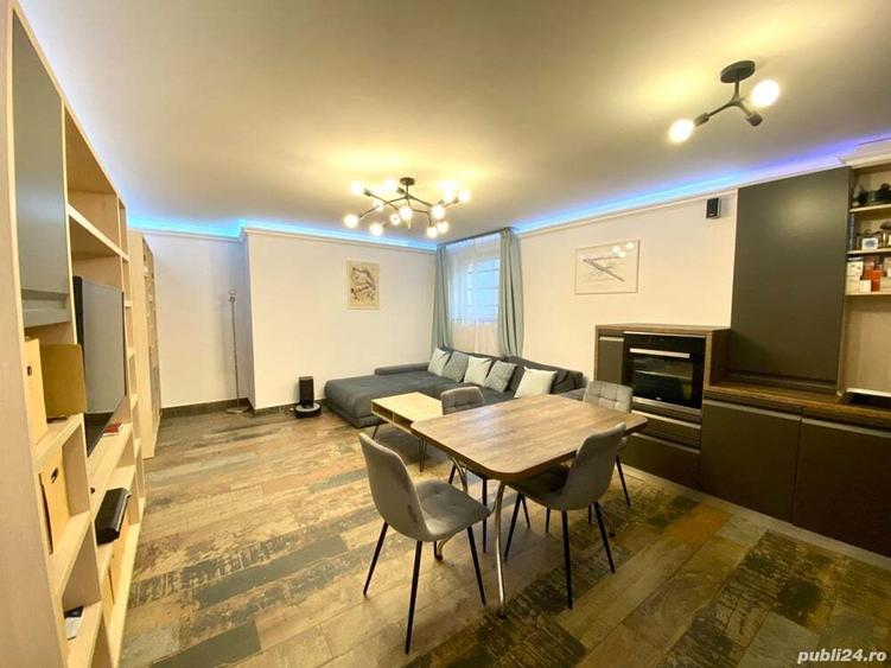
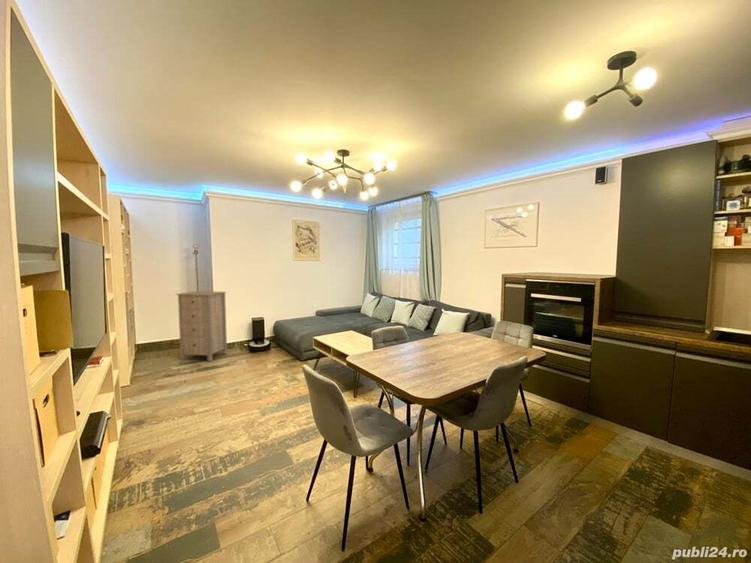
+ storage cabinet [175,290,228,362]
